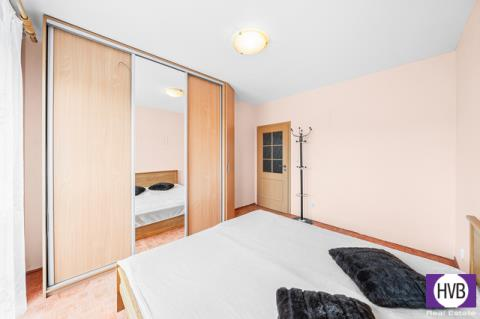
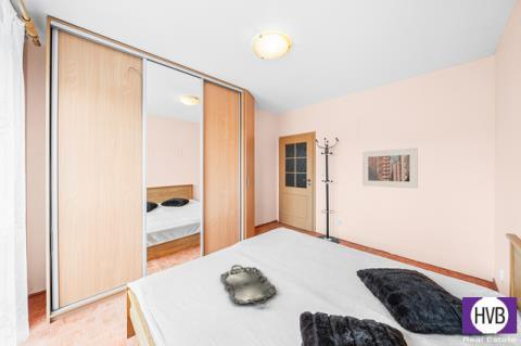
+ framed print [361,146,419,189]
+ serving tray [219,264,278,305]
